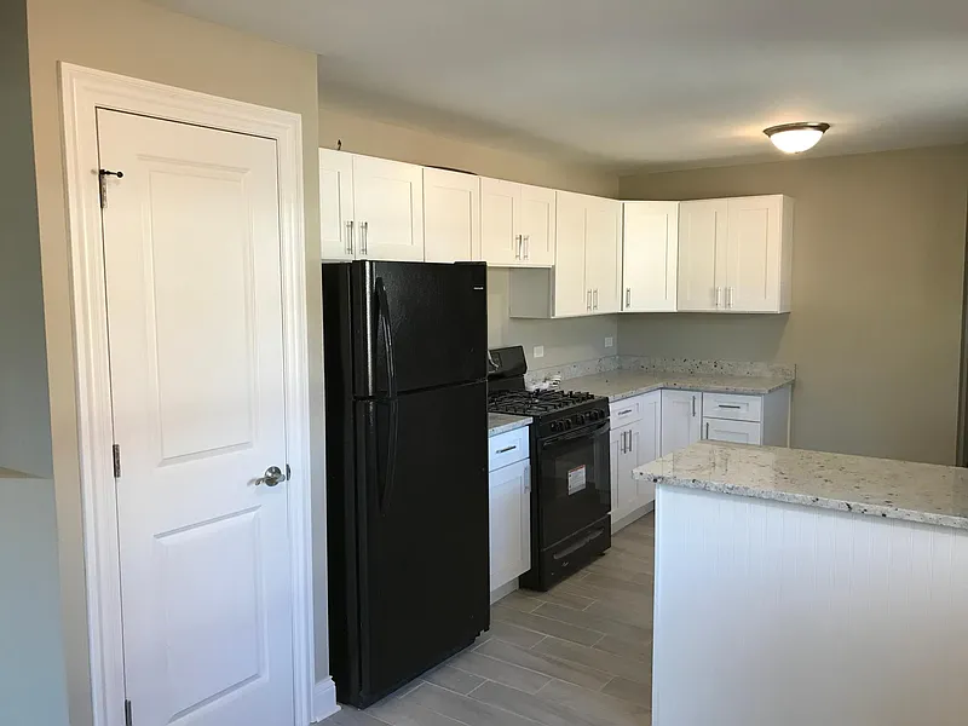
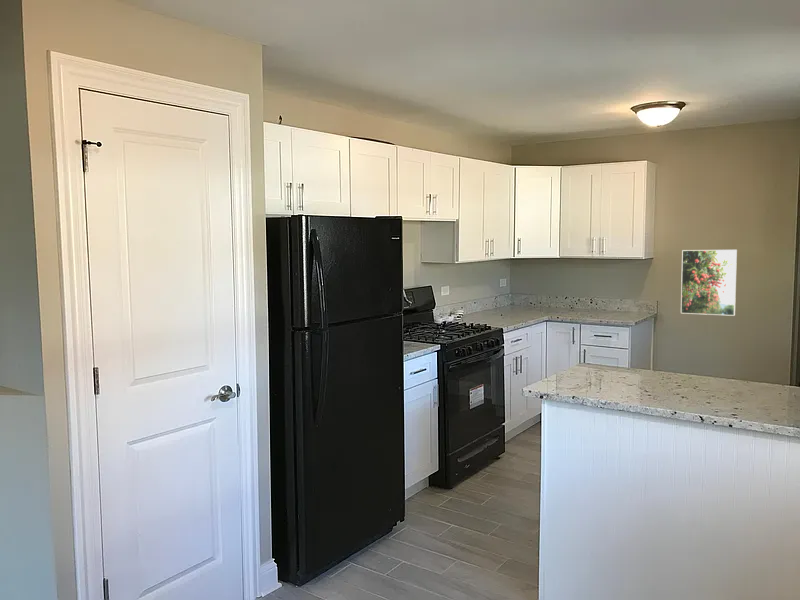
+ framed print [680,249,738,317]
